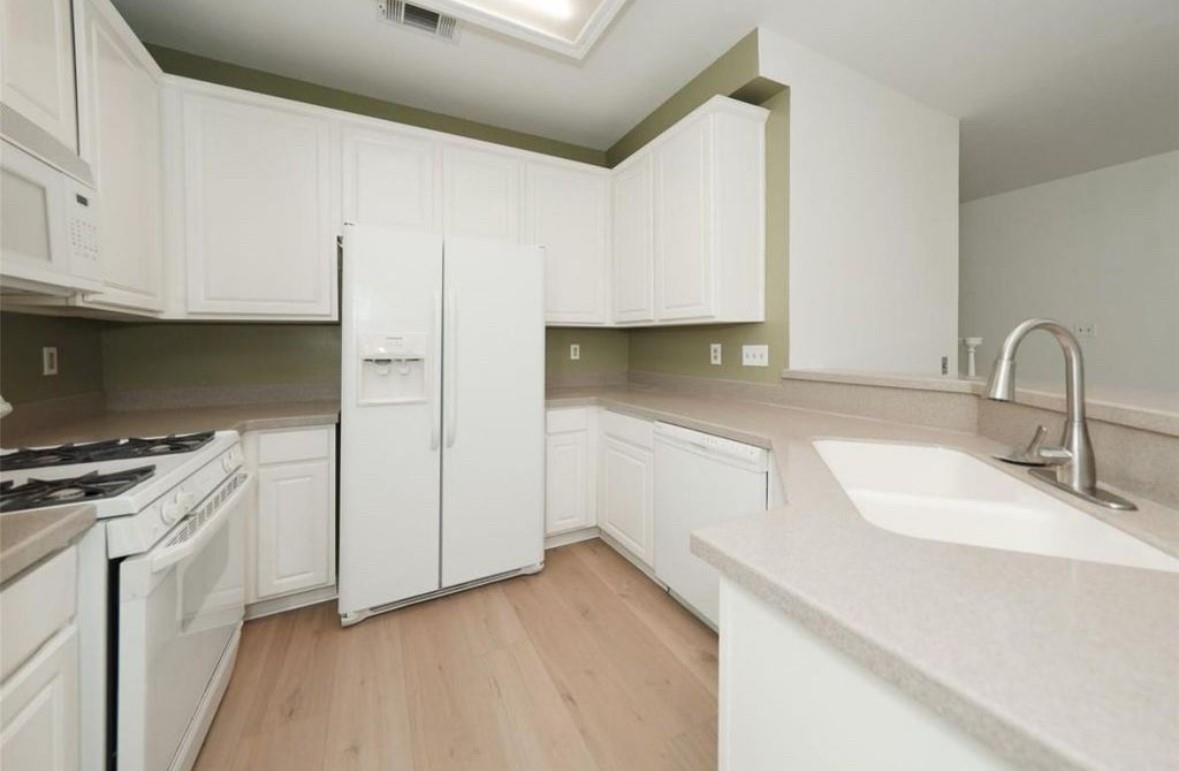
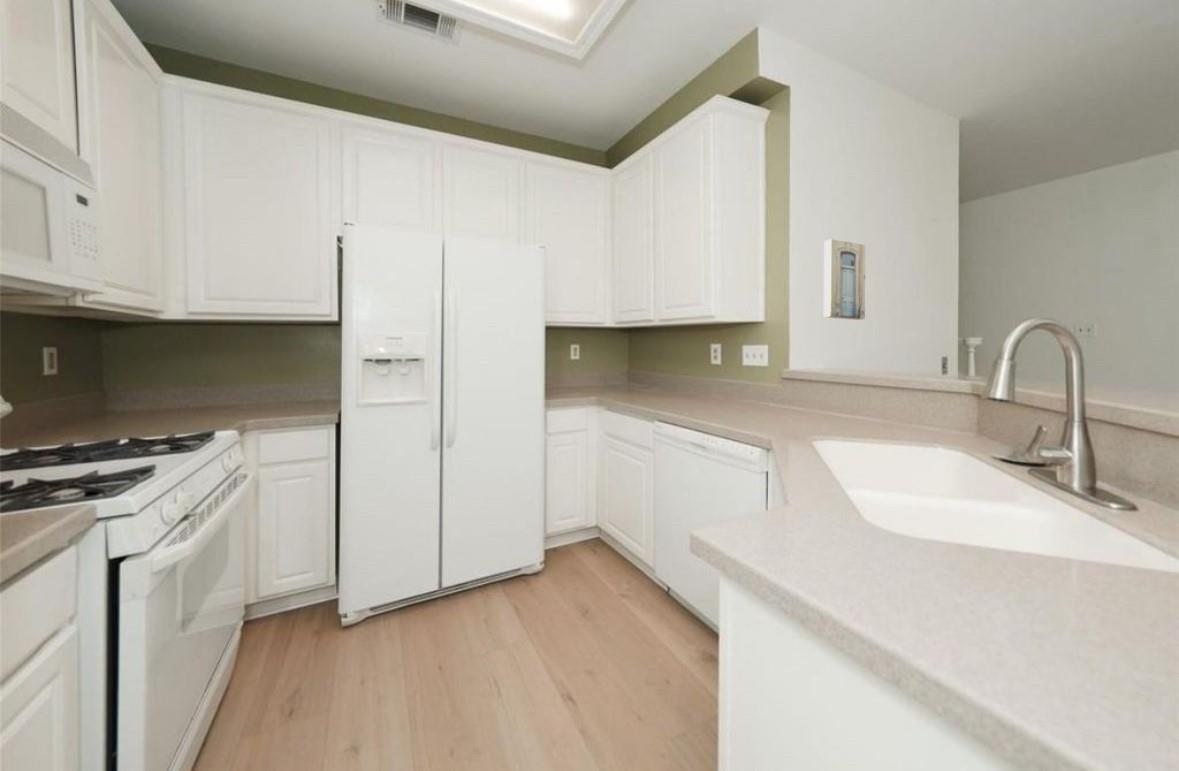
+ wall art [823,238,866,321]
